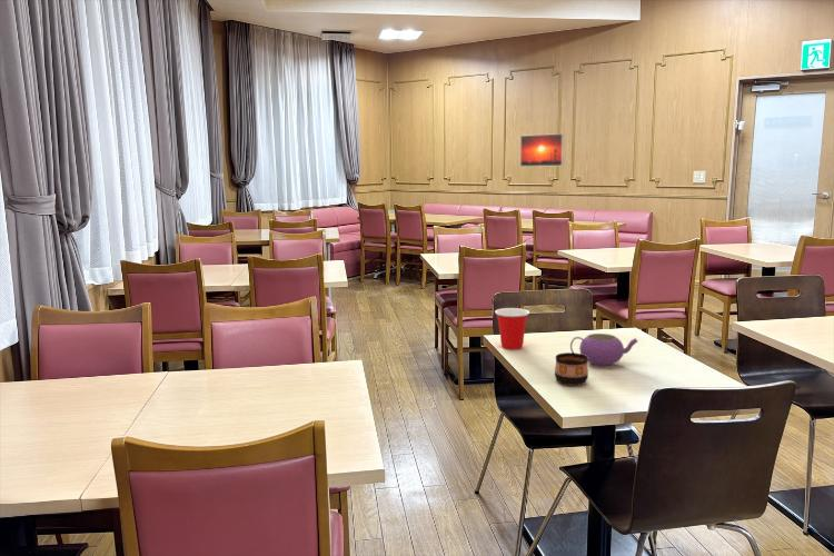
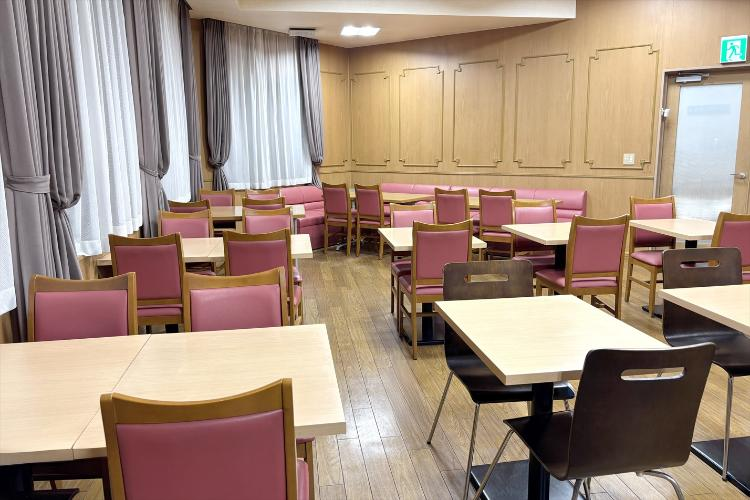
- teapot [569,332,638,367]
- cup [554,351,589,387]
- cup [494,307,530,350]
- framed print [519,132,565,168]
